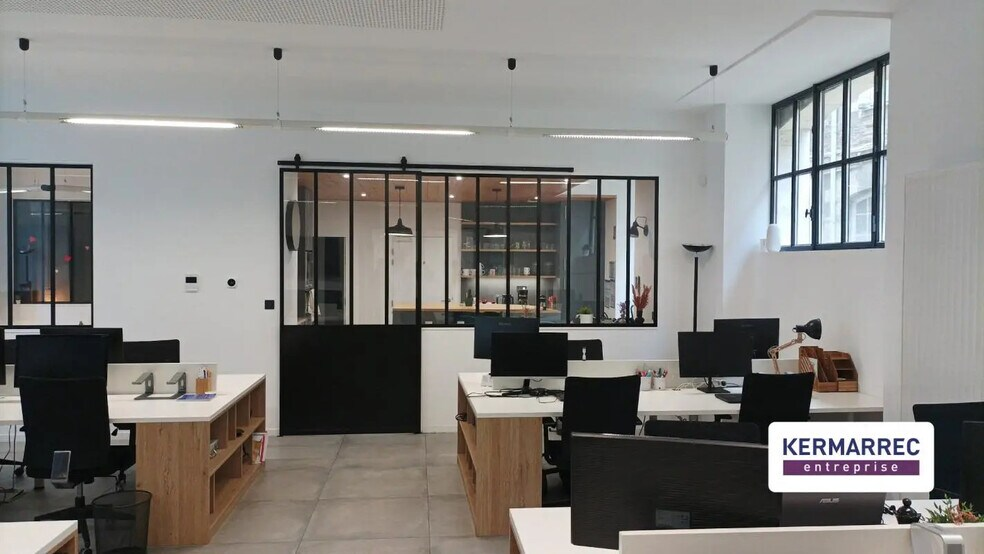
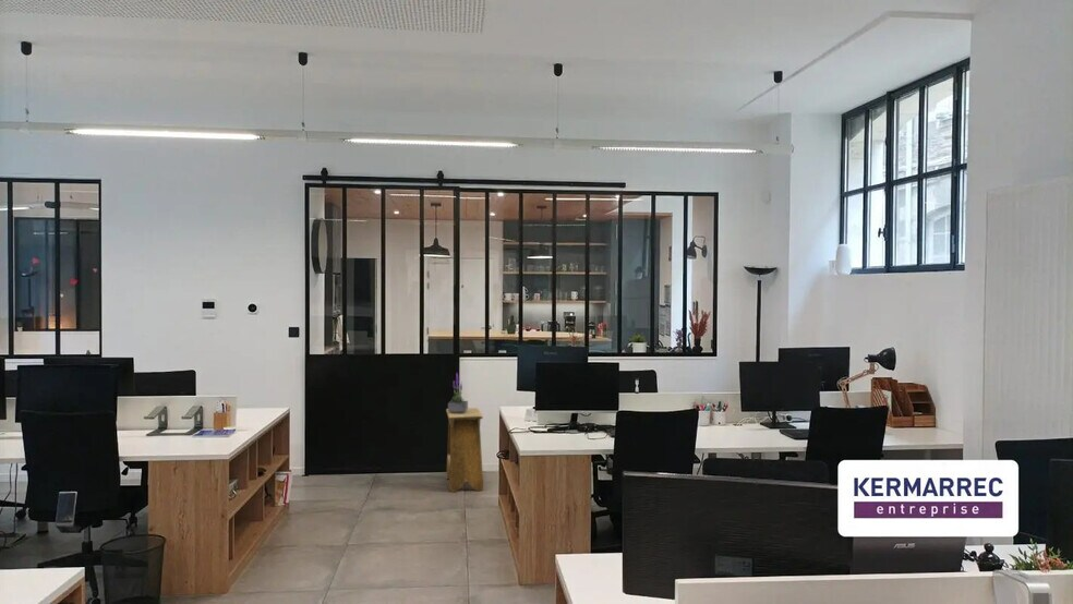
+ stool [445,407,484,493]
+ potted plant [447,373,469,413]
